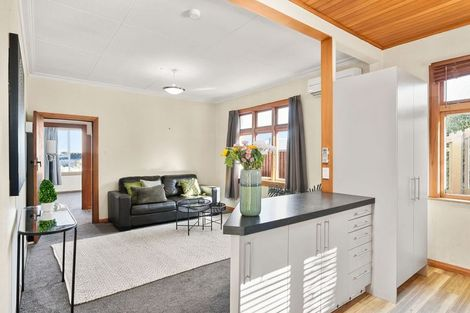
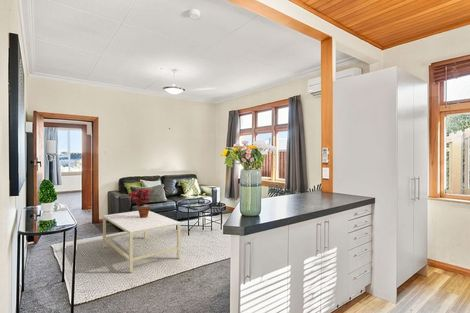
+ coffee table [102,210,181,273]
+ potted plant [127,188,152,218]
